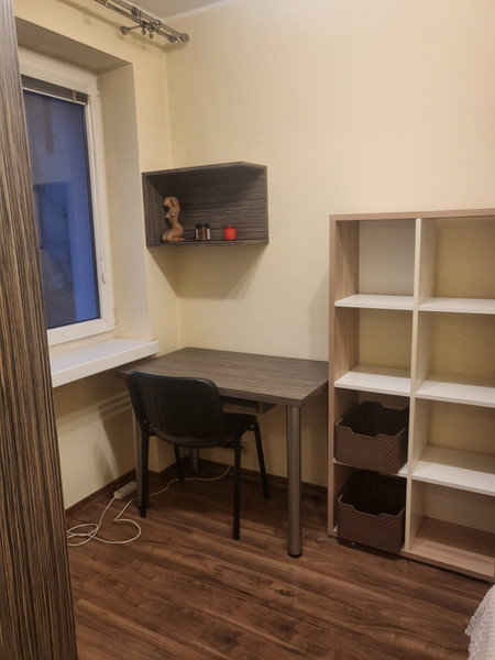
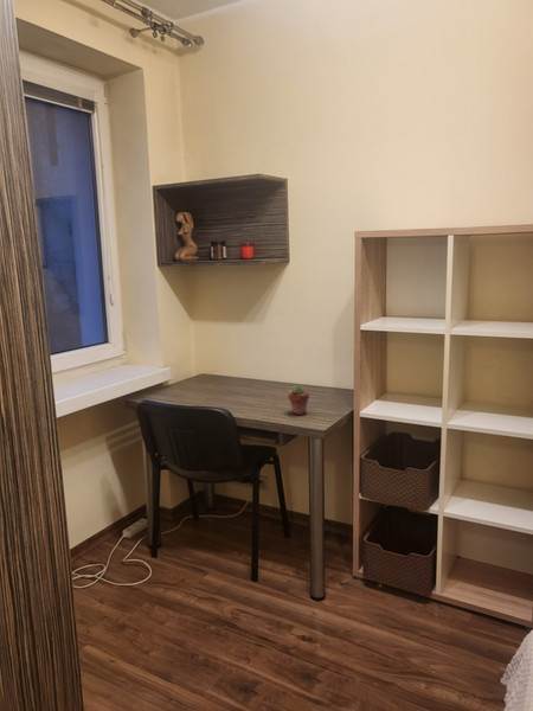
+ potted succulent [287,384,310,416]
